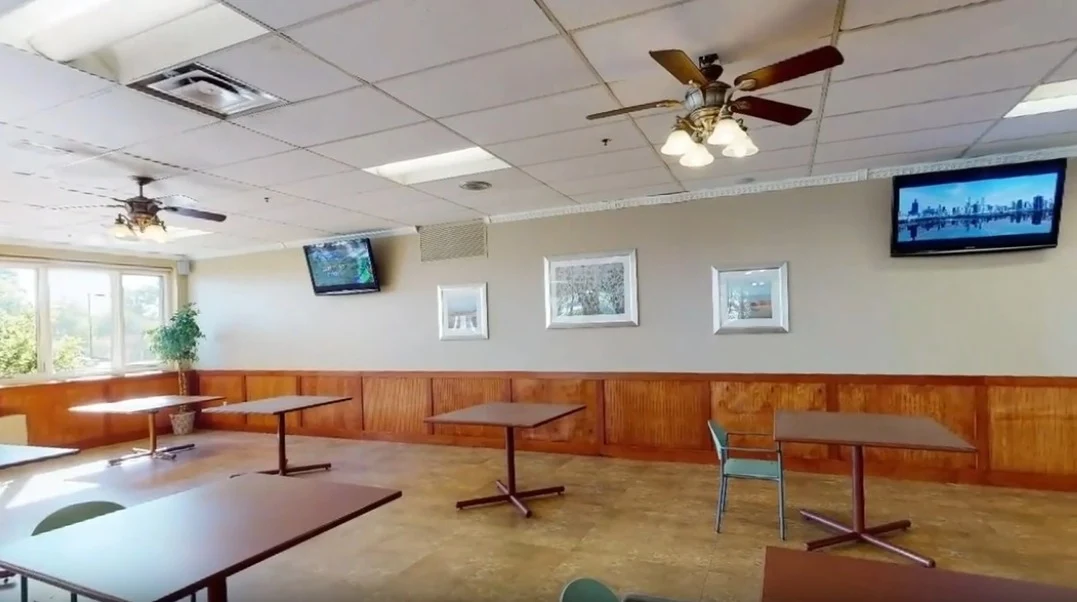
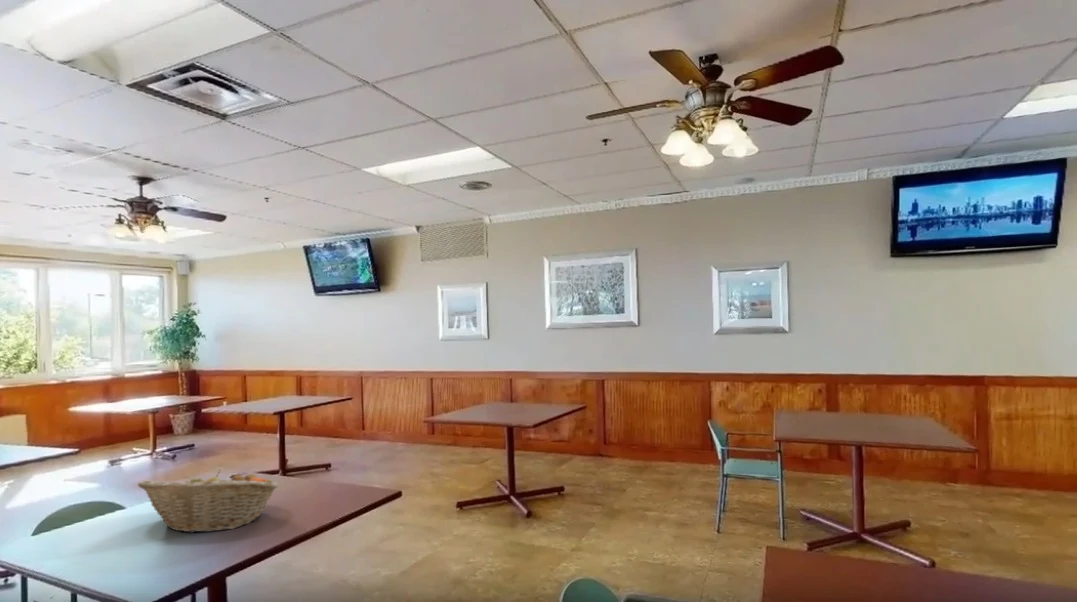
+ fruit basket [137,469,280,534]
